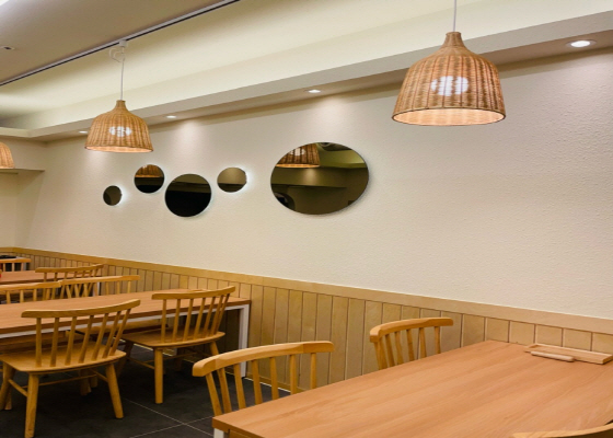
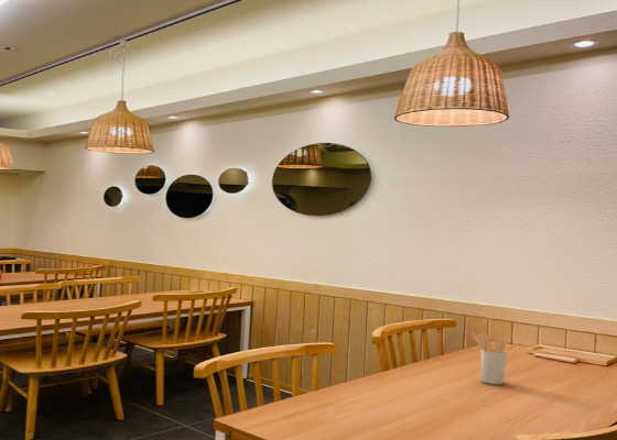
+ utensil holder [470,332,508,386]
